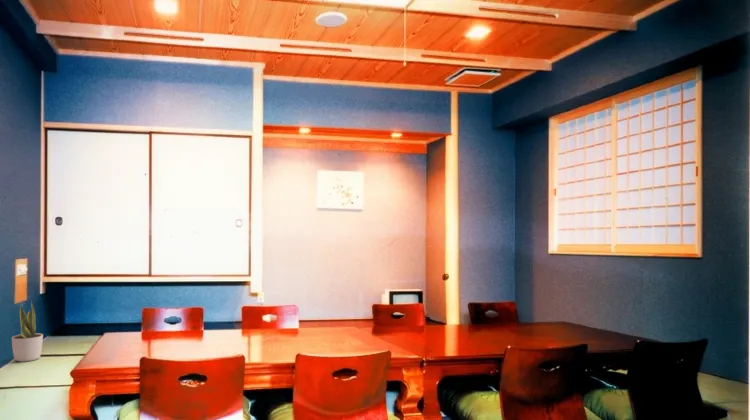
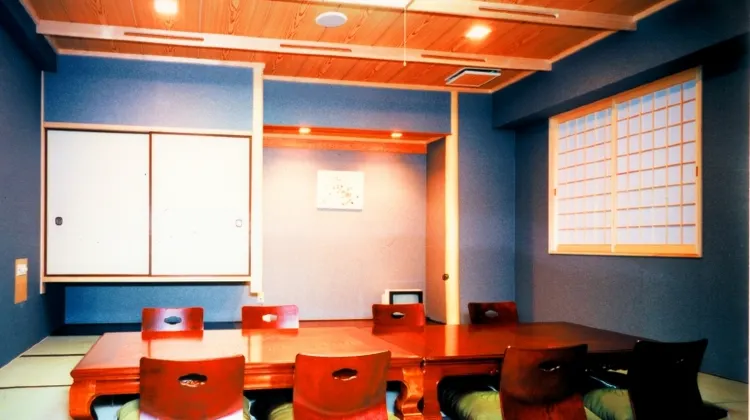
- potted plant [11,300,44,363]
